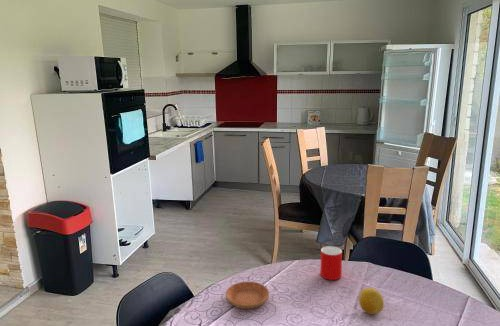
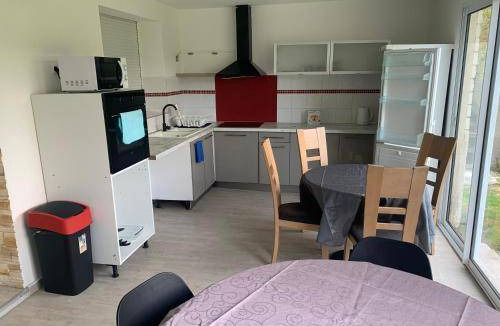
- fruit [358,287,385,315]
- saucer [225,280,270,310]
- cup [319,245,343,281]
